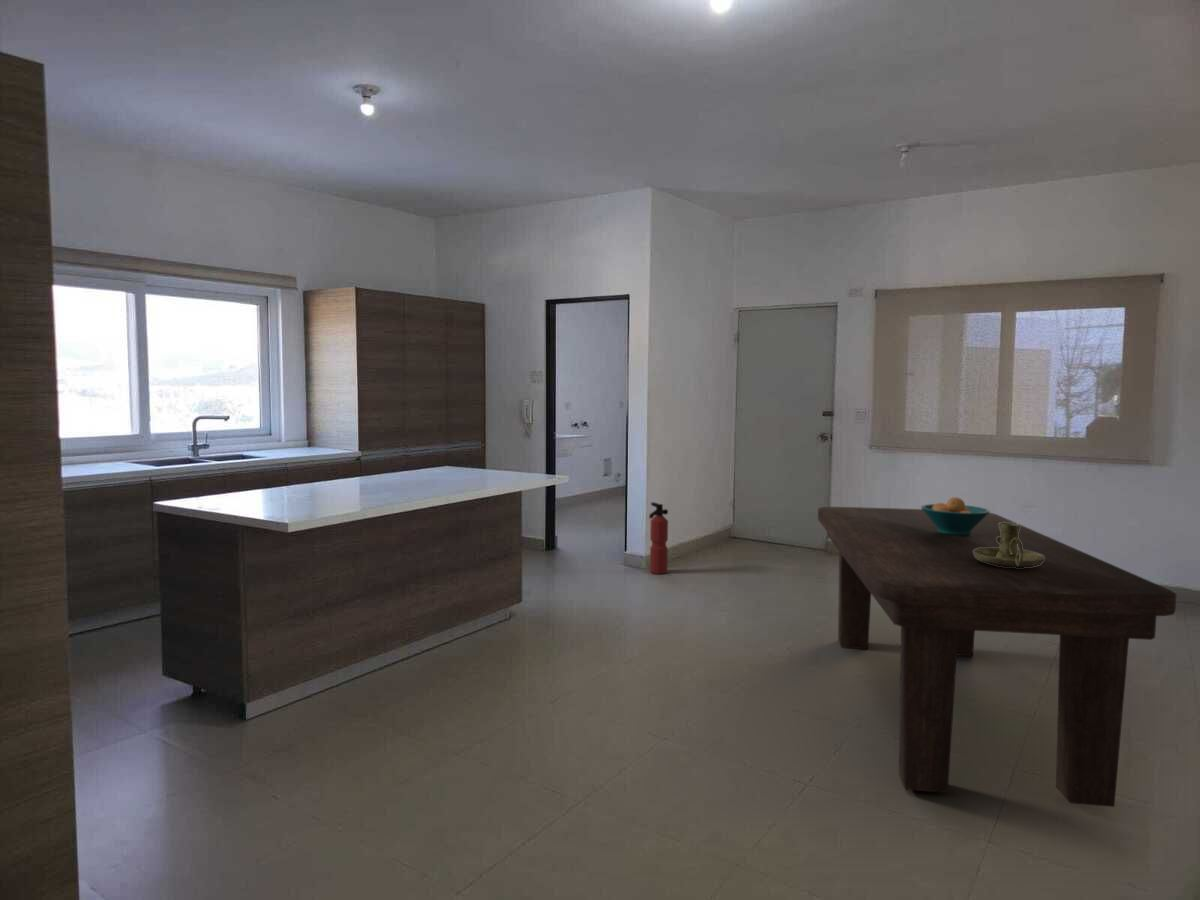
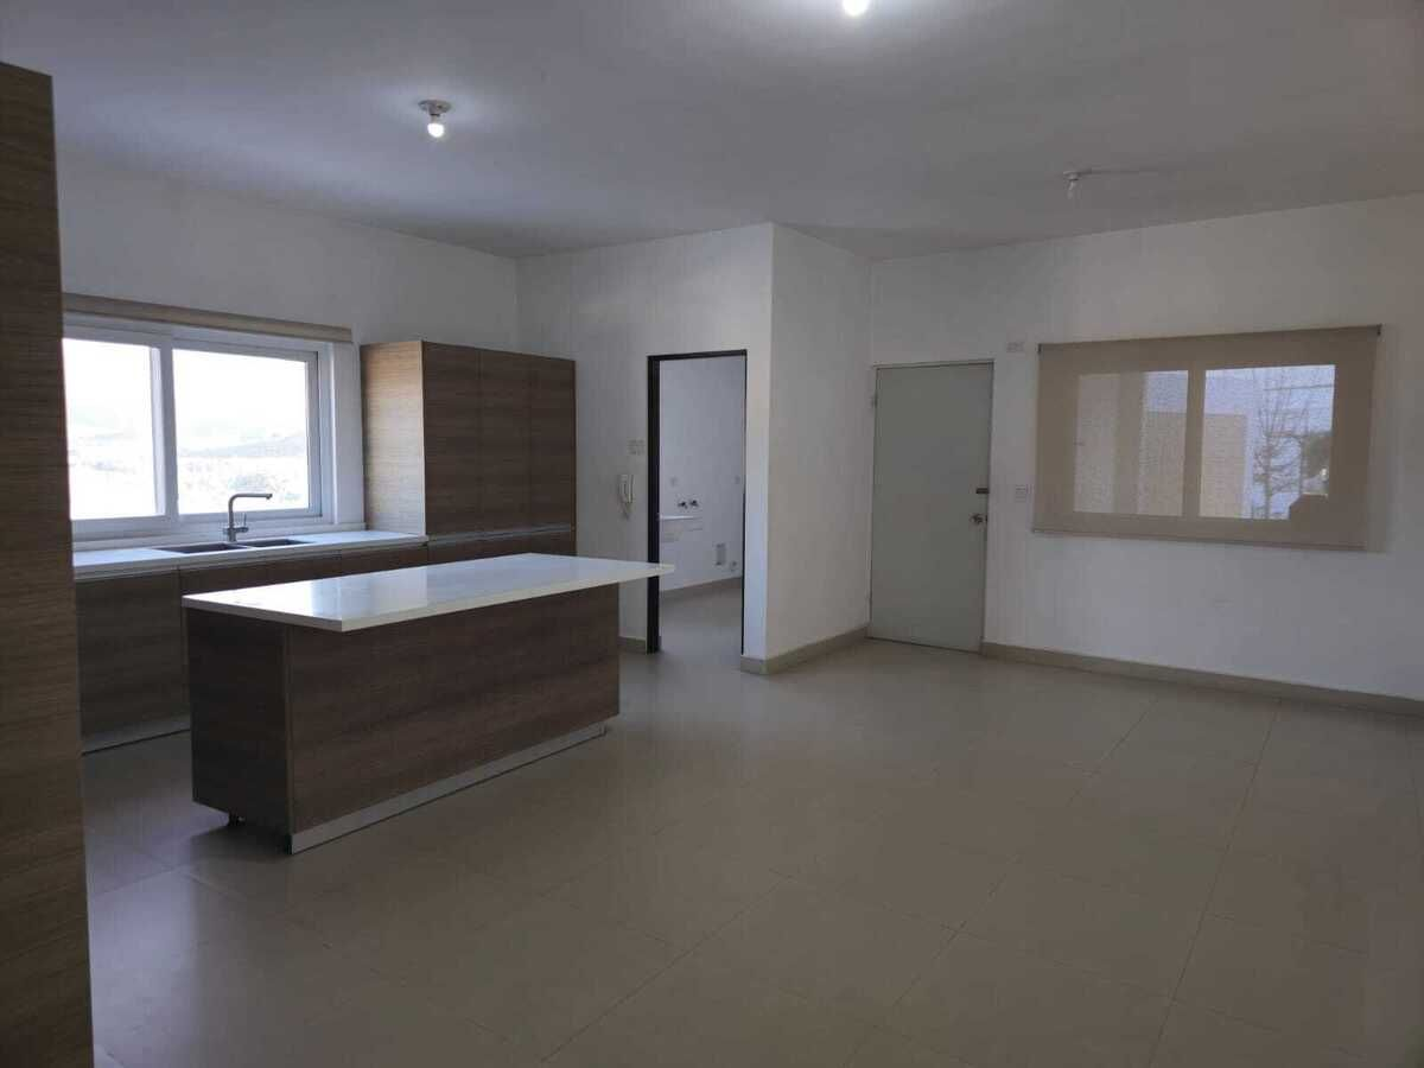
- fruit bowl [920,496,991,535]
- dining table [817,506,1177,808]
- fire extinguisher [648,501,669,575]
- candle holder [973,522,1044,568]
